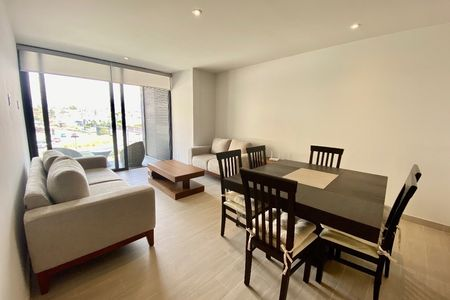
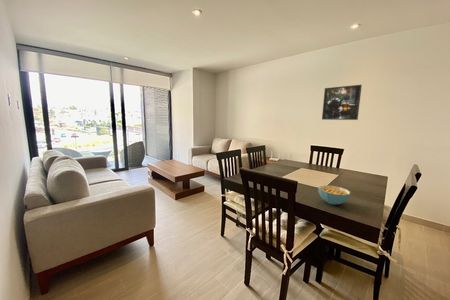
+ cereal bowl [317,184,351,206]
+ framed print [321,84,363,121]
